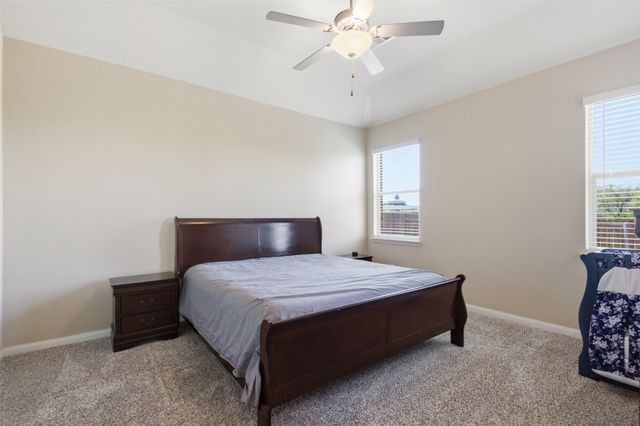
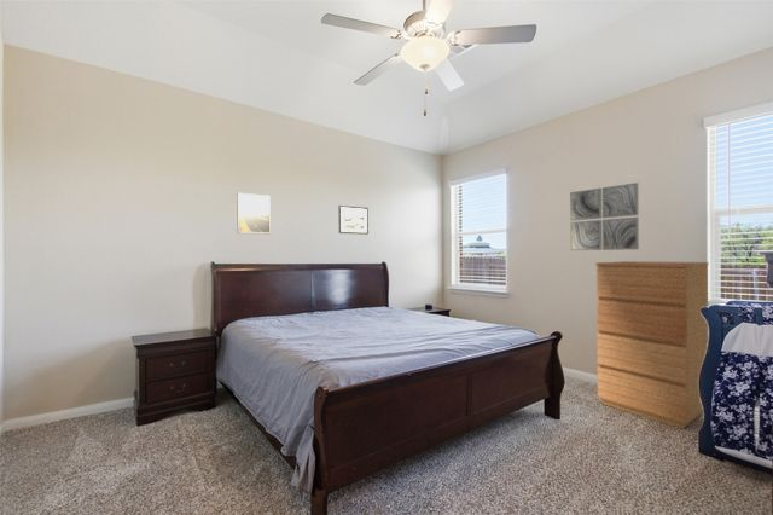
+ picture frame [337,204,370,236]
+ dresser [594,260,709,429]
+ wall art [569,181,640,251]
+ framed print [236,192,272,236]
